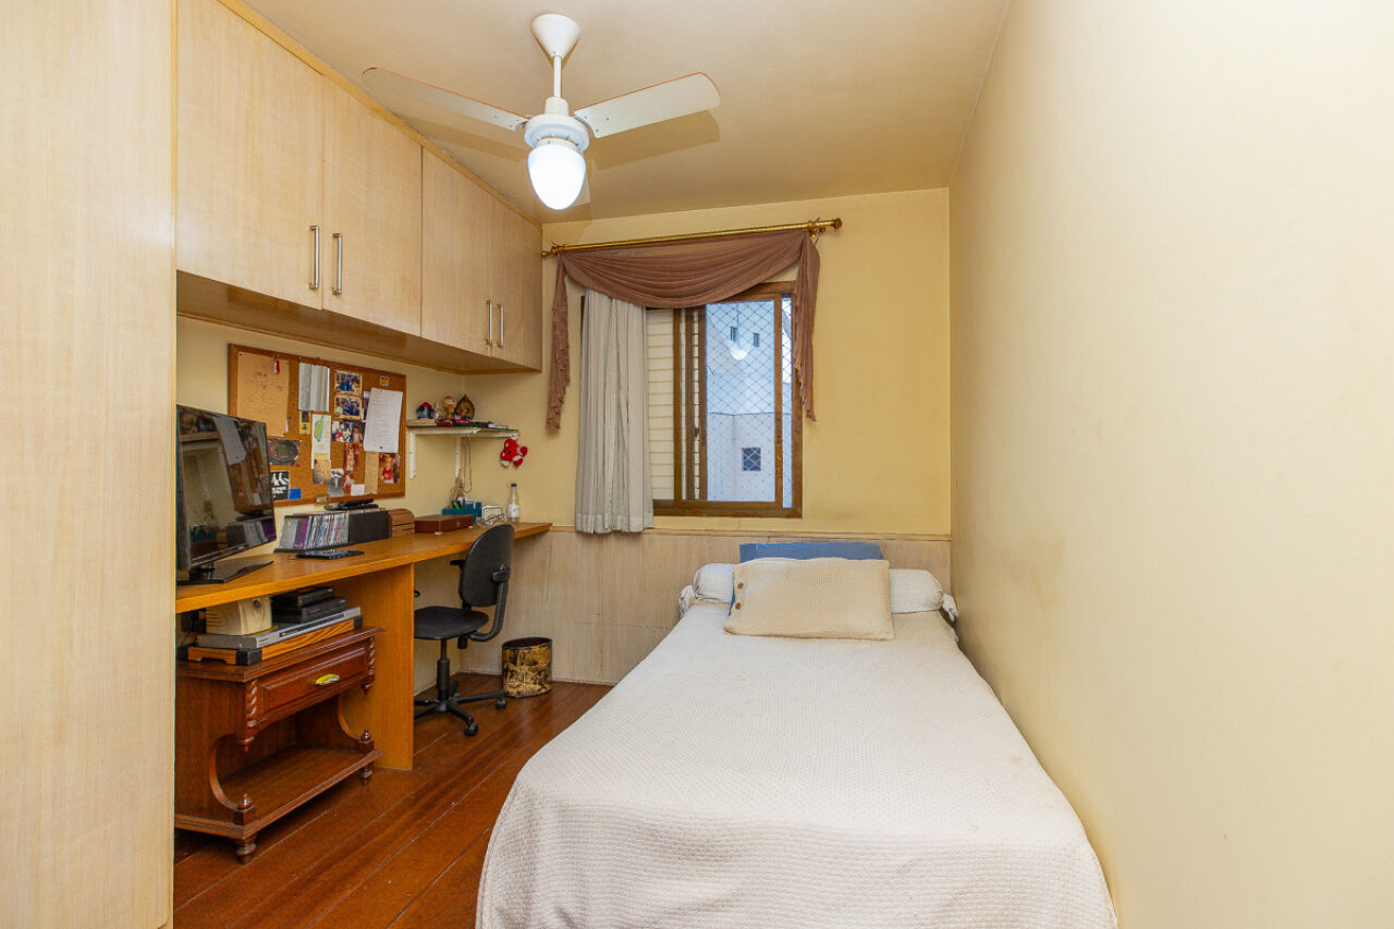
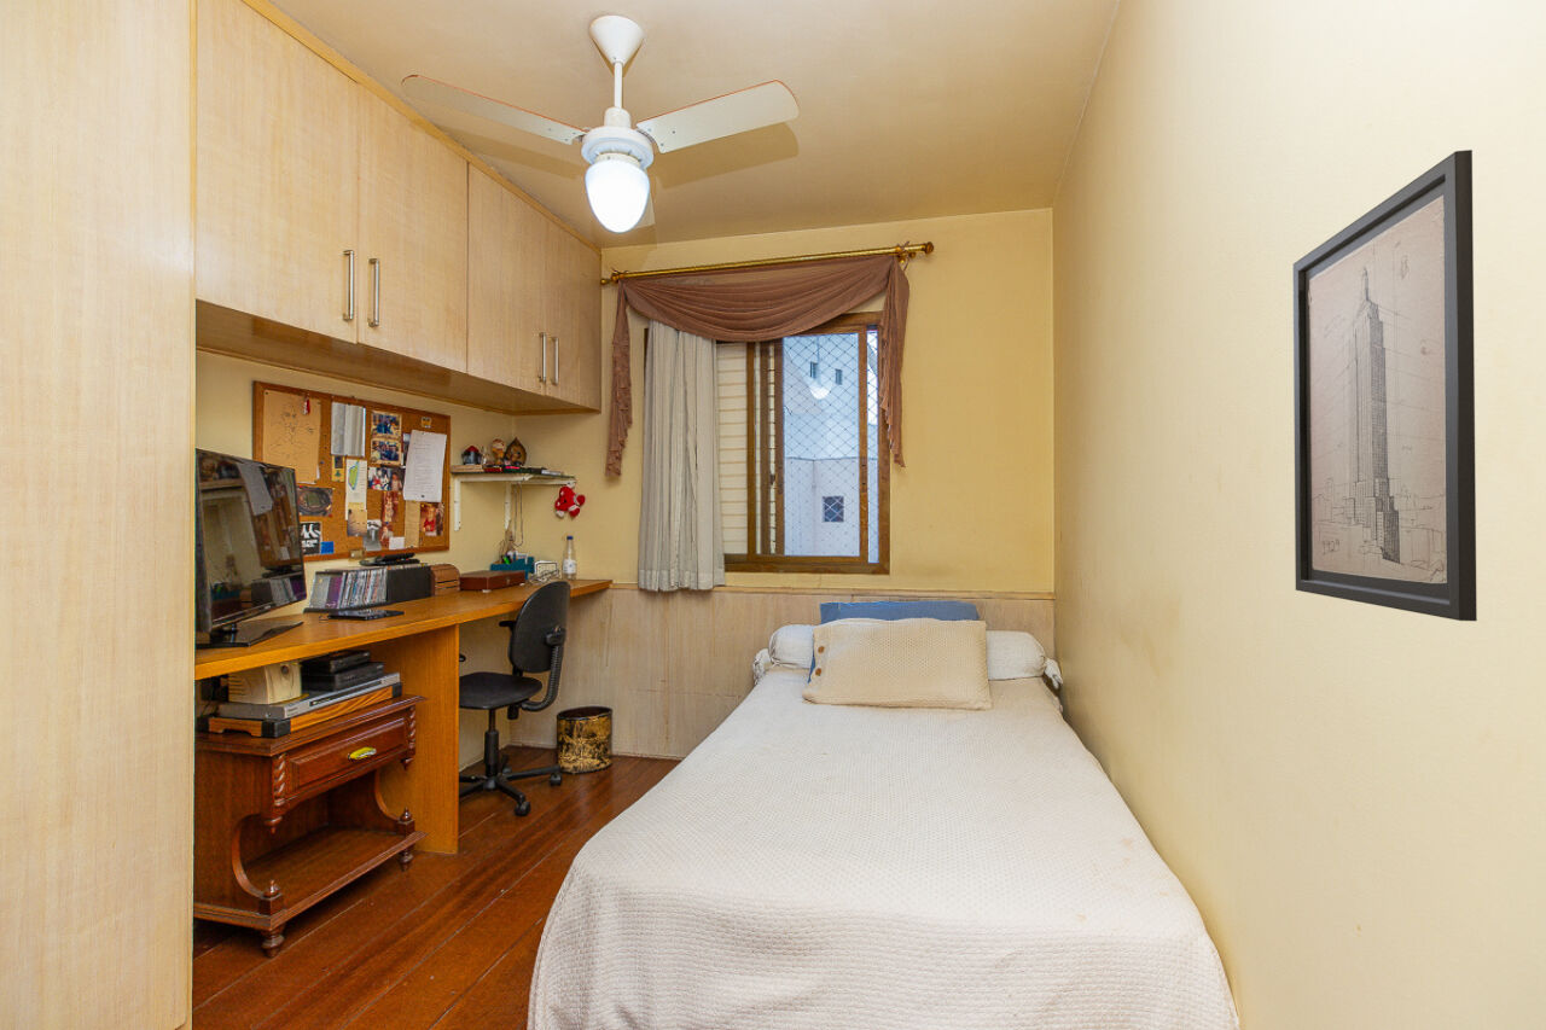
+ wall art [1292,149,1478,622]
